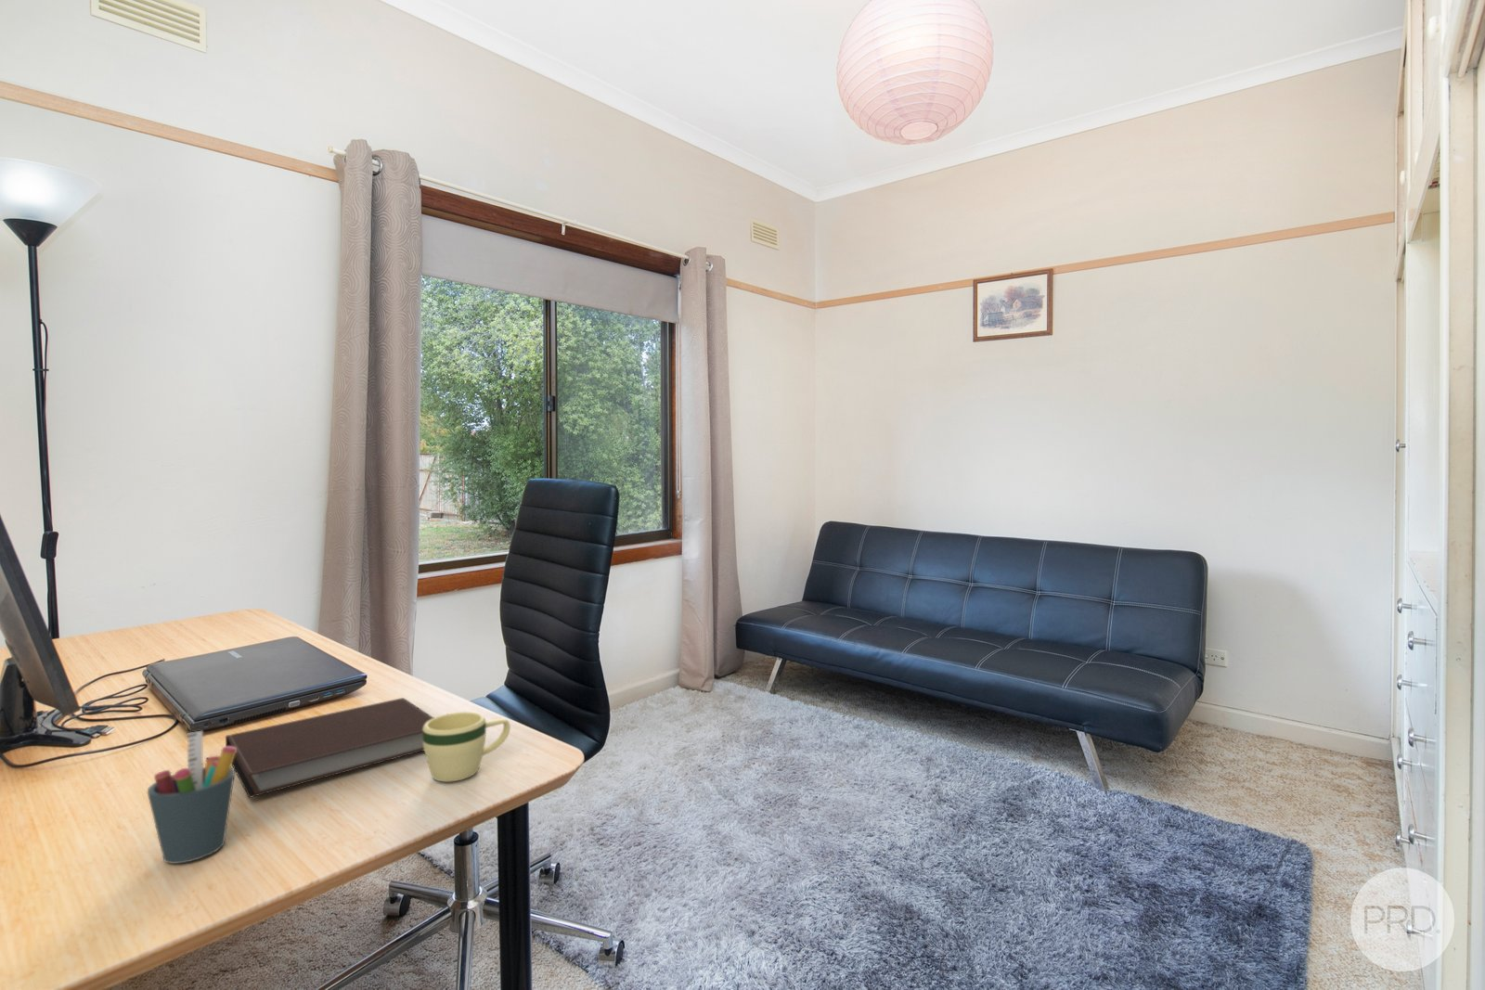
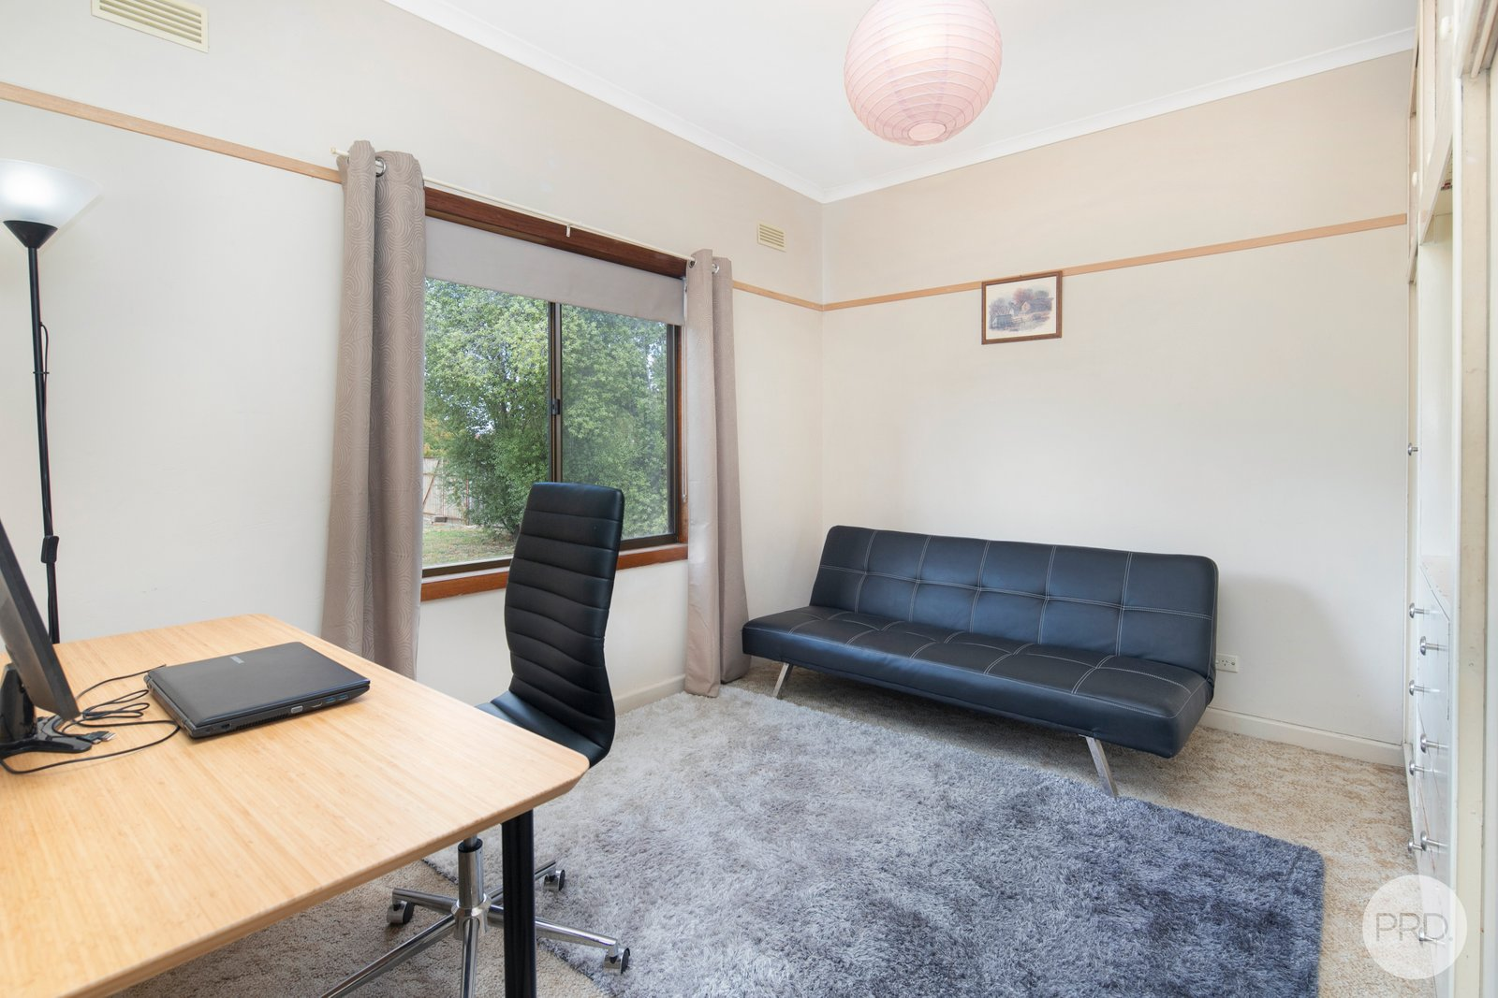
- mug [423,710,512,782]
- pen holder [147,730,236,865]
- notebook [224,697,434,799]
